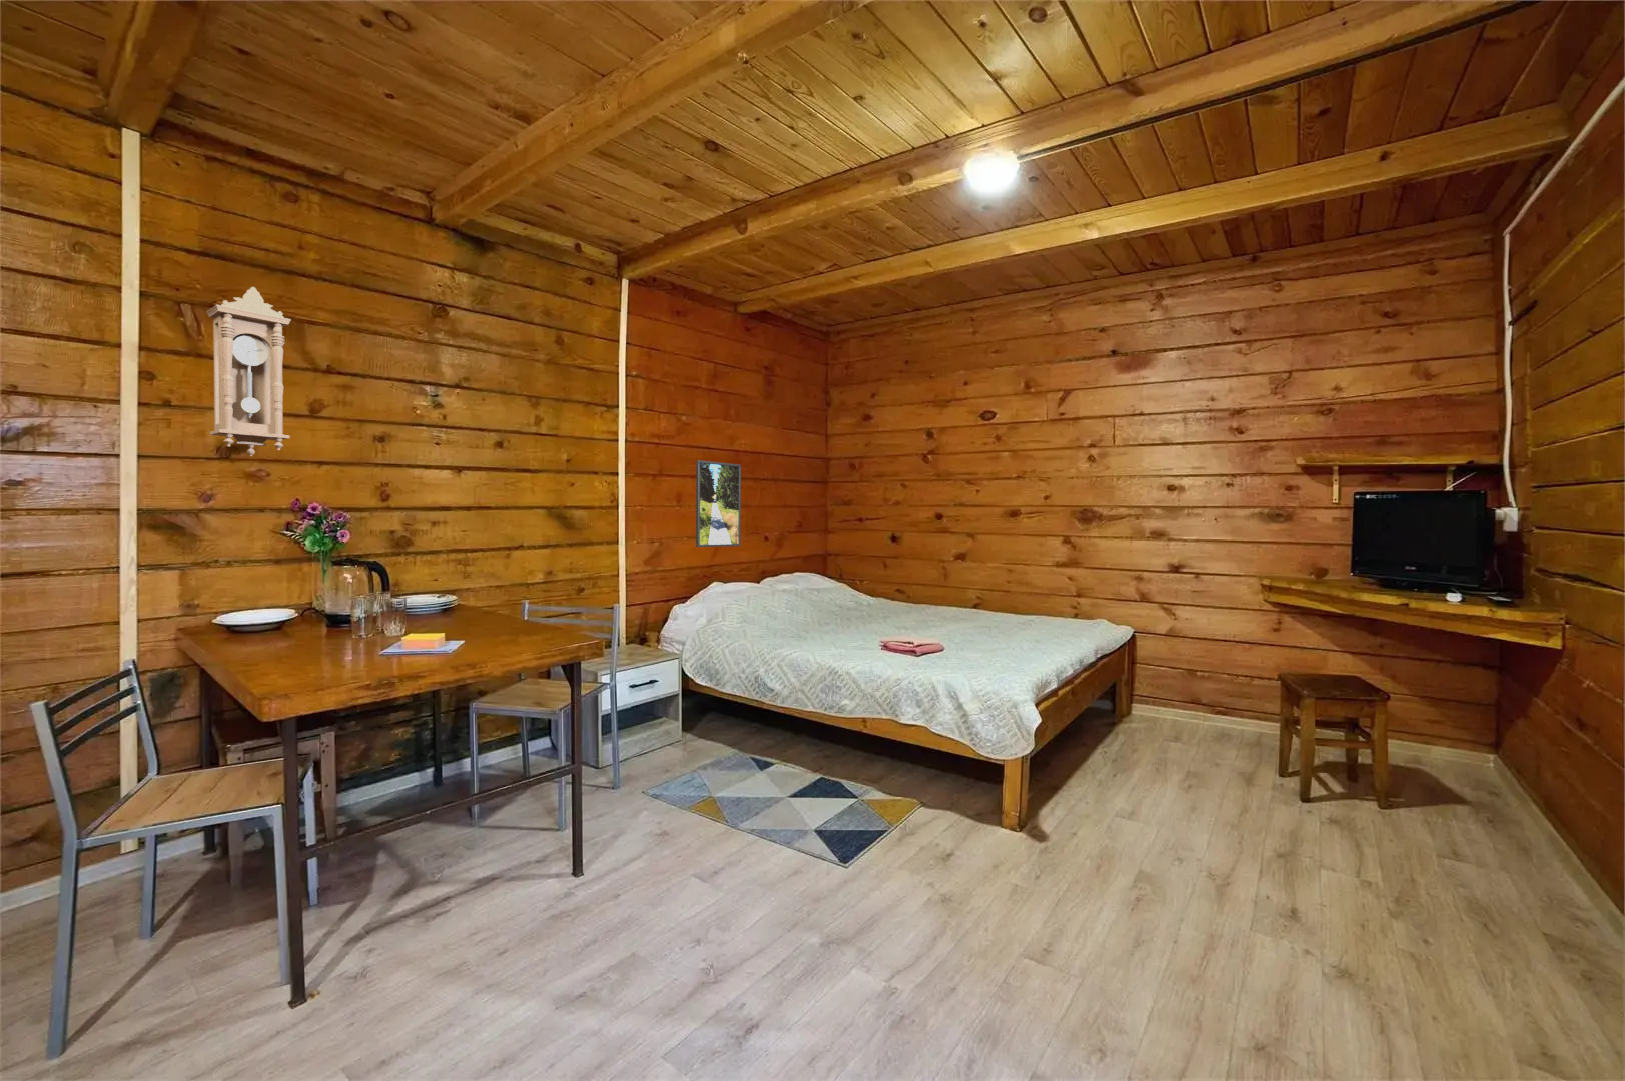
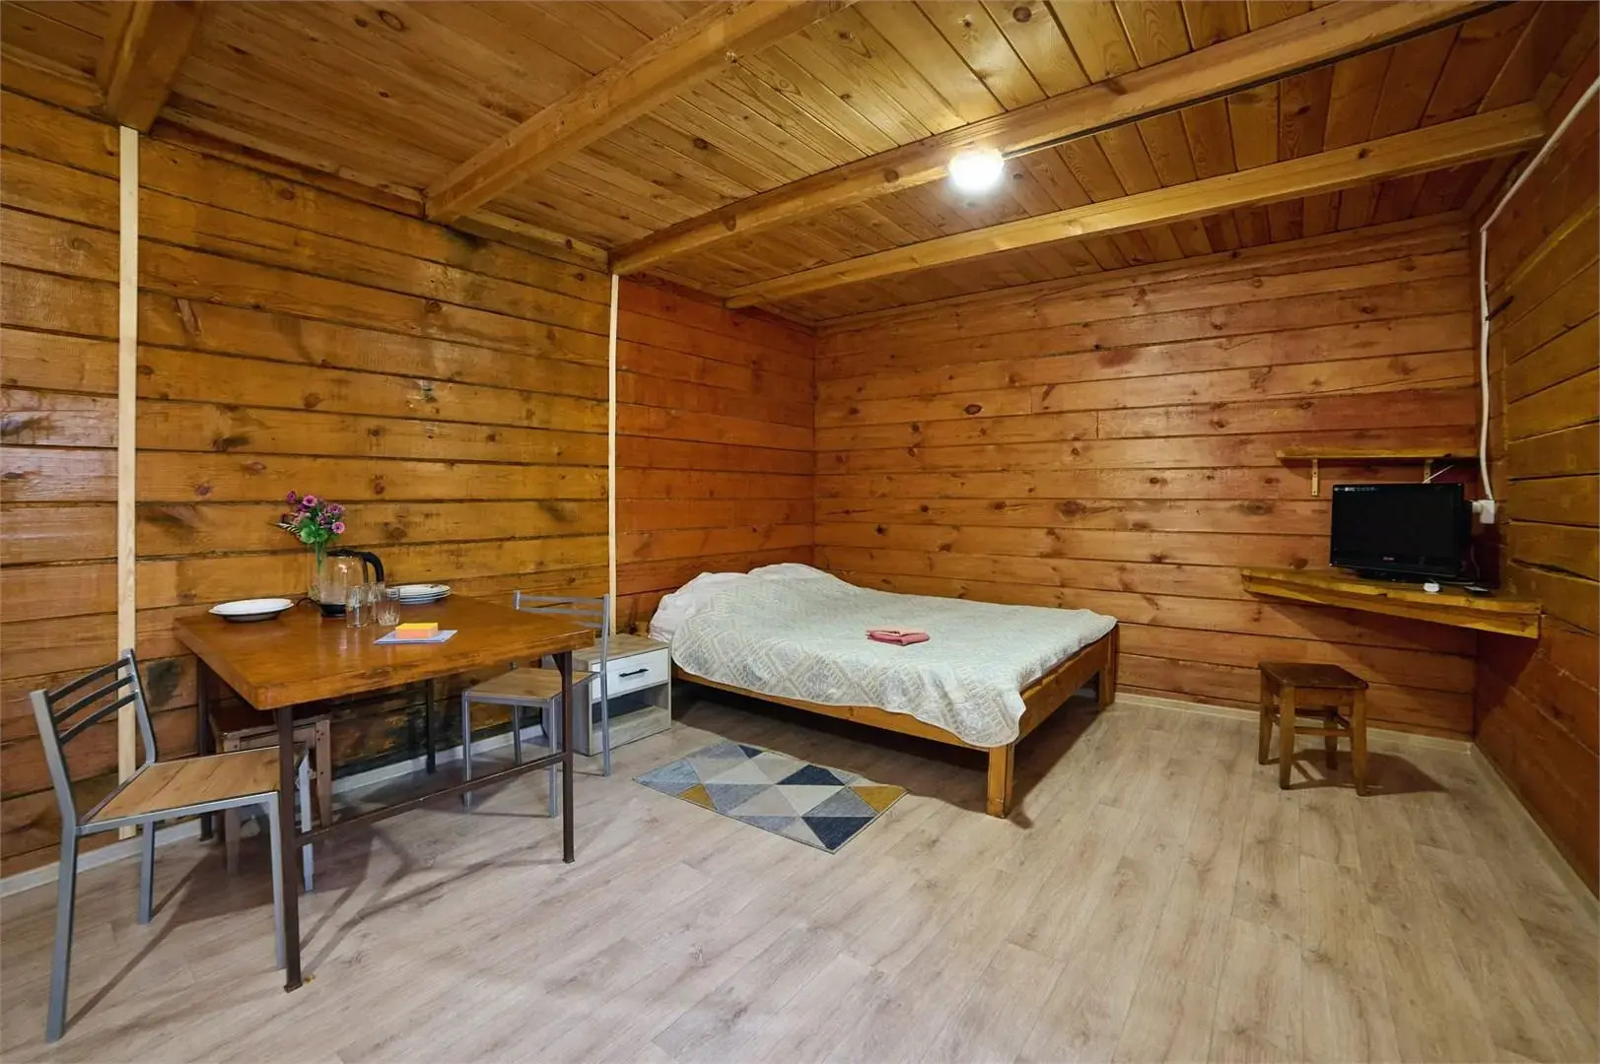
- pendulum clock [205,286,292,457]
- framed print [695,460,742,548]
